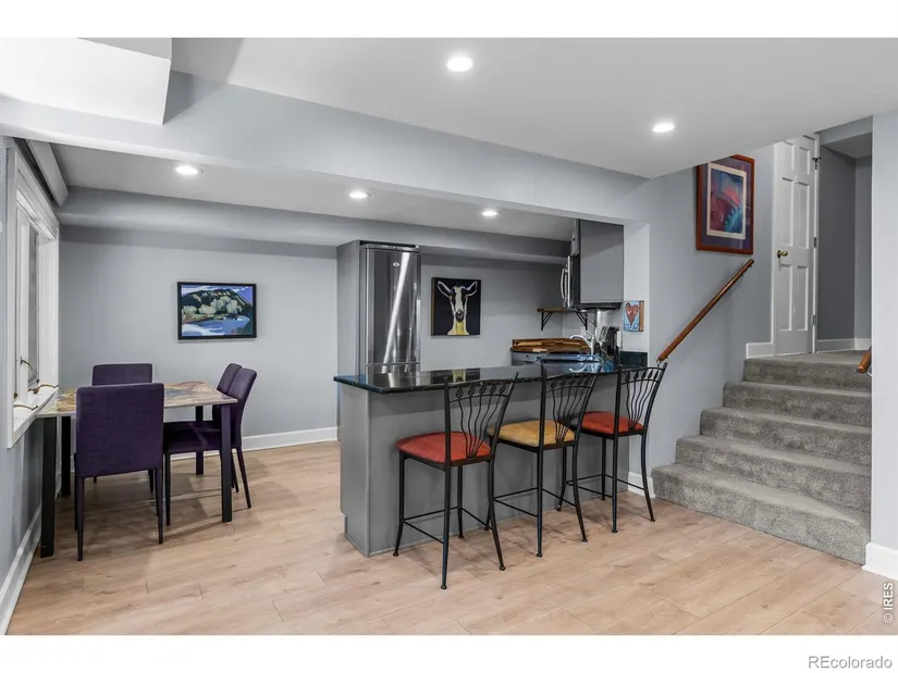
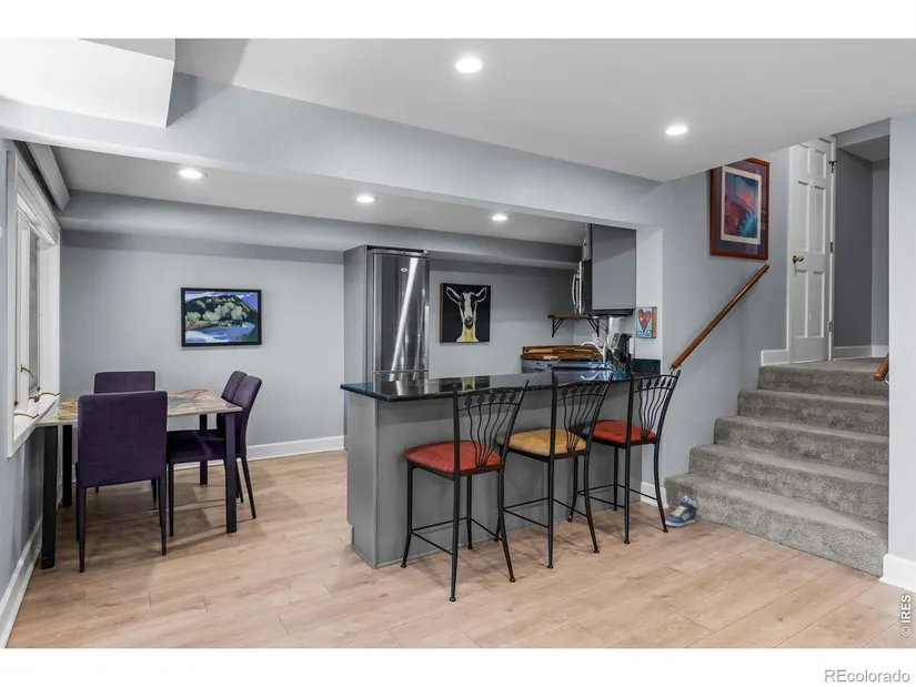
+ sneaker [664,494,698,527]
